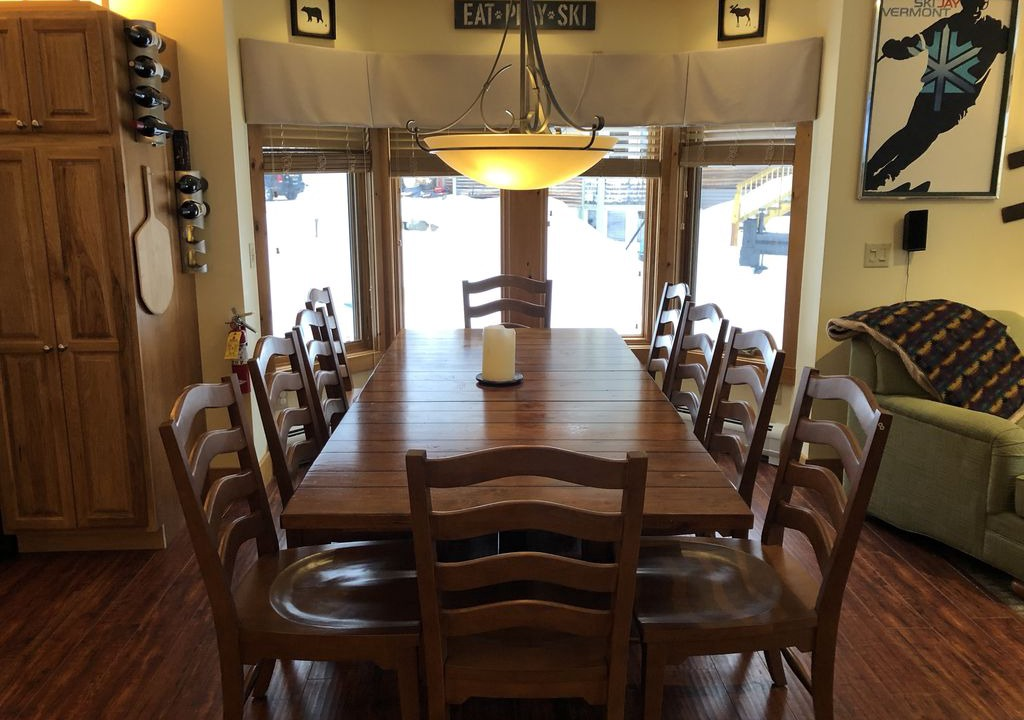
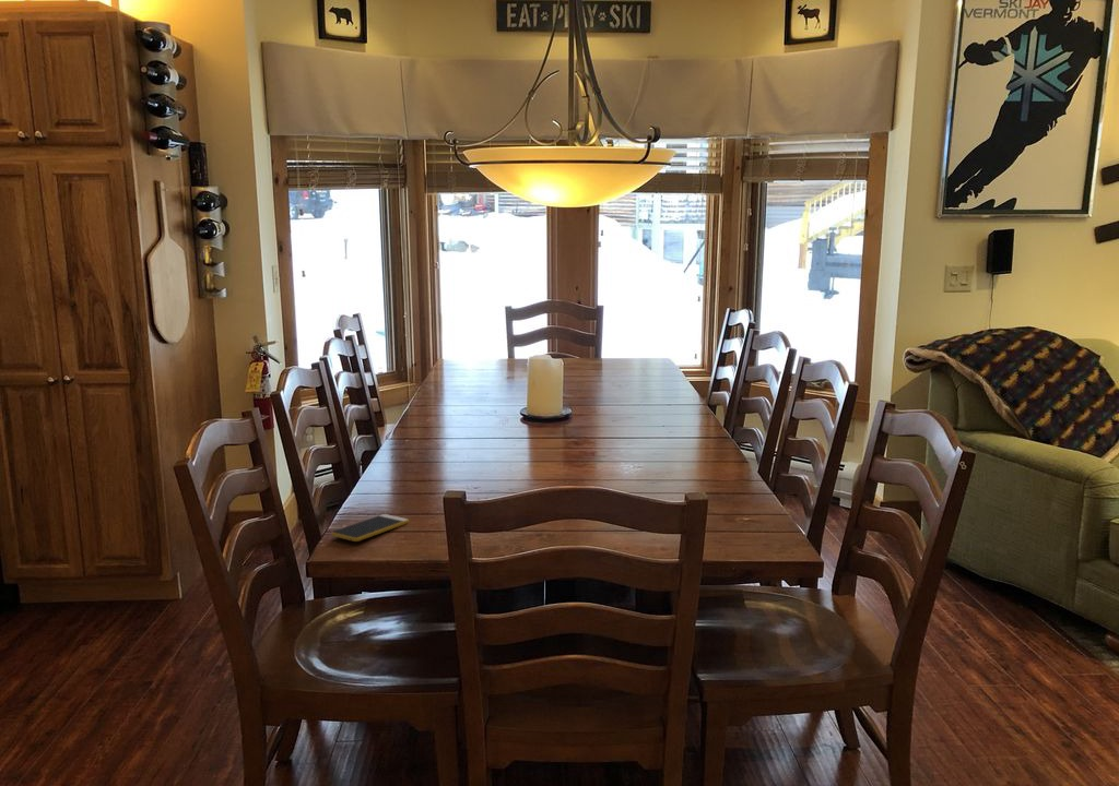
+ smartphone [330,513,410,543]
